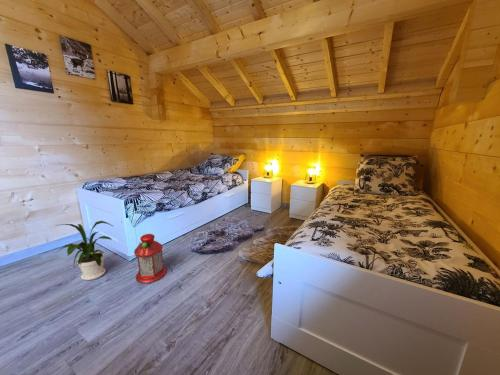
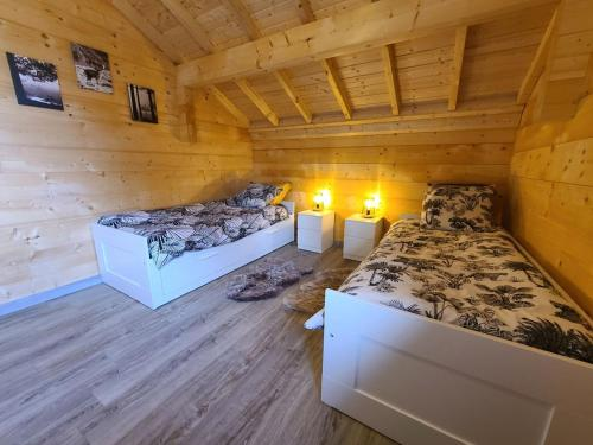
- house plant [54,220,115,281]
- lantern [133,233,167,284]
